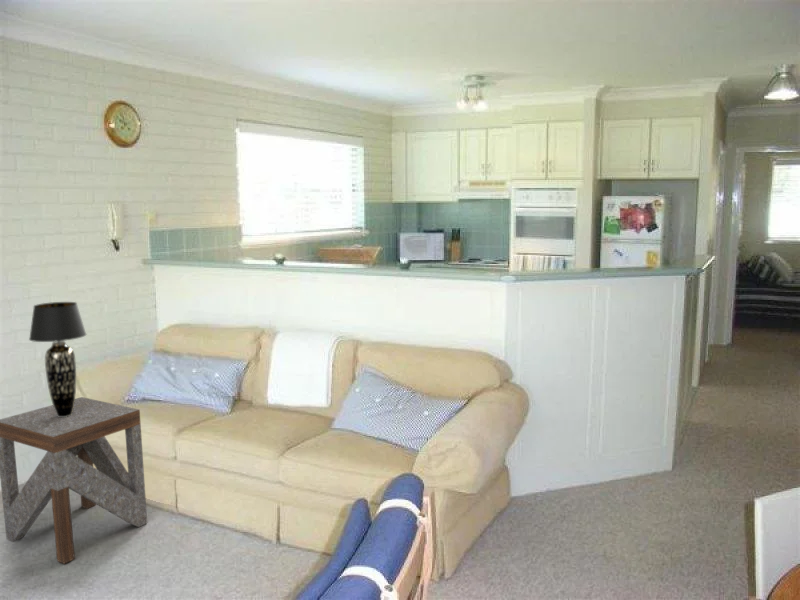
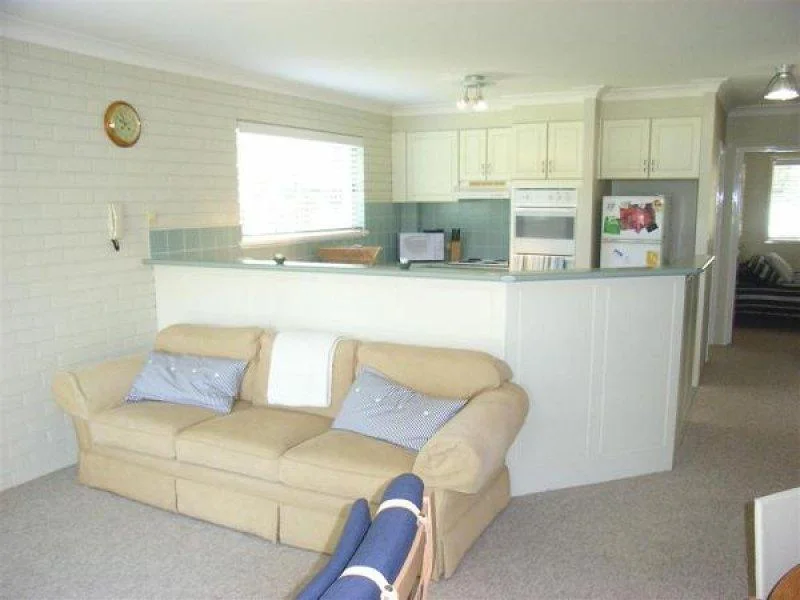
- side table [0,396,148,565]
- table lamp [28,301,87,417]
